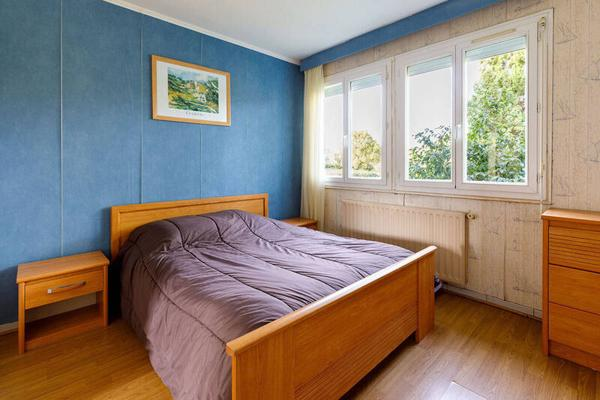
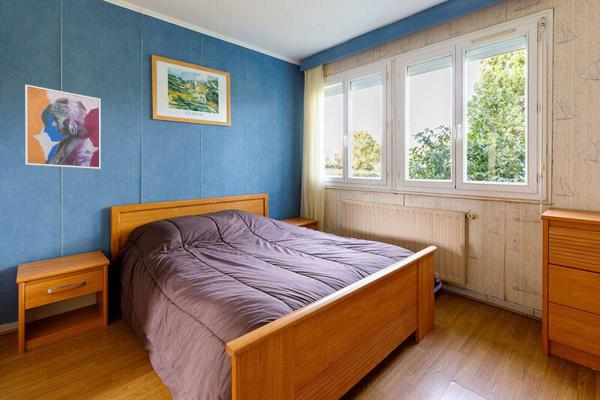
+ wall art [24,84,102,170]
